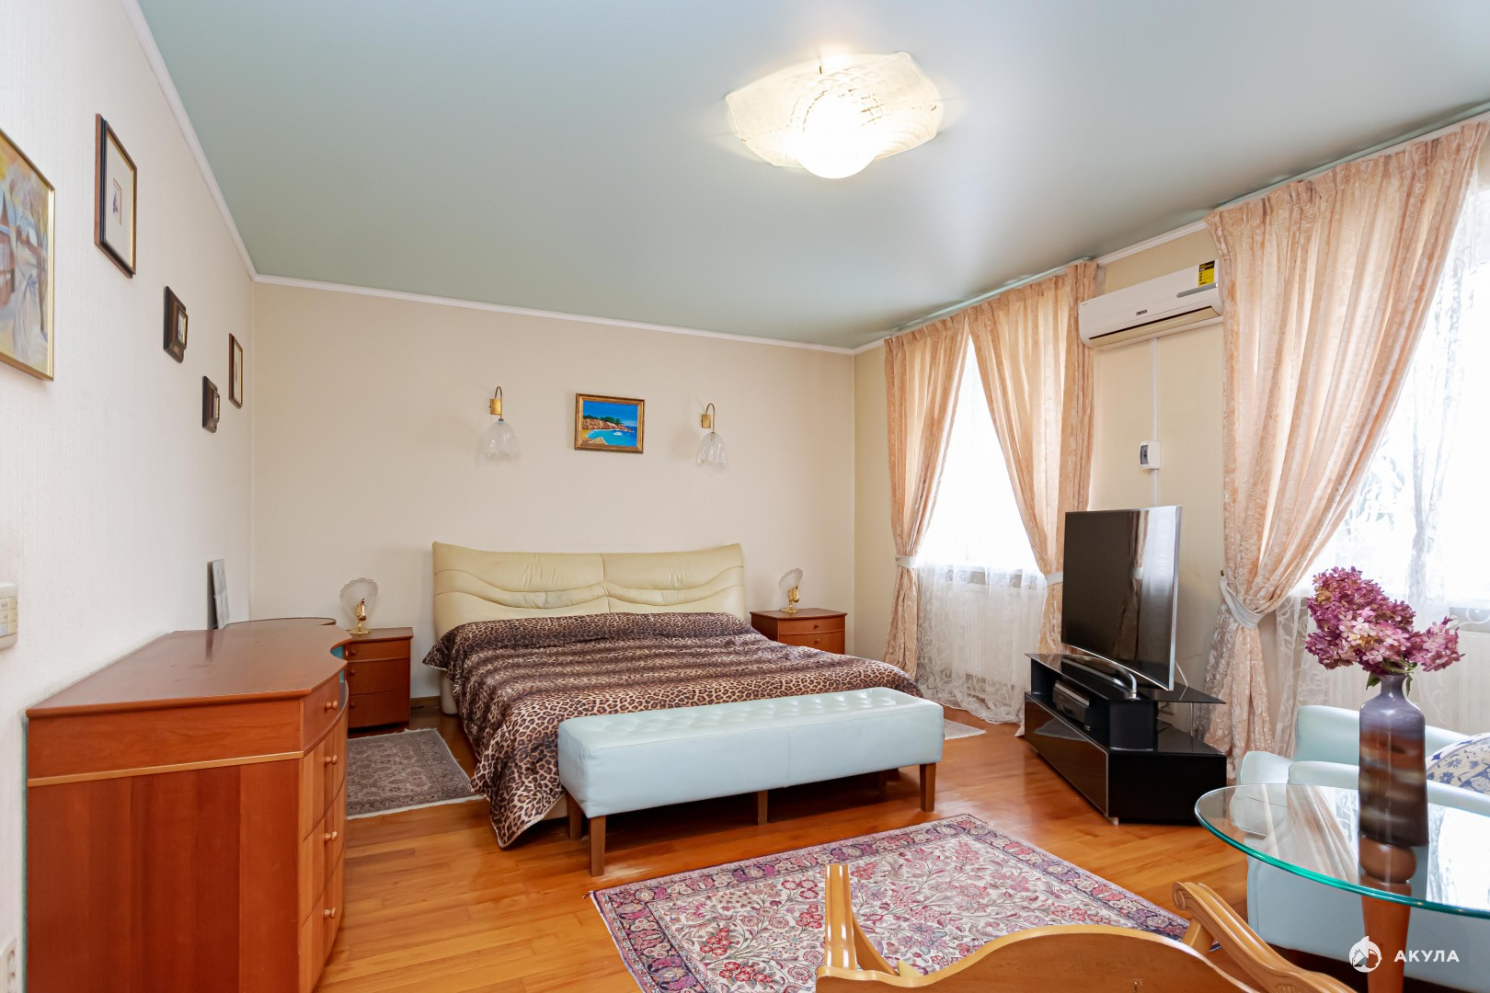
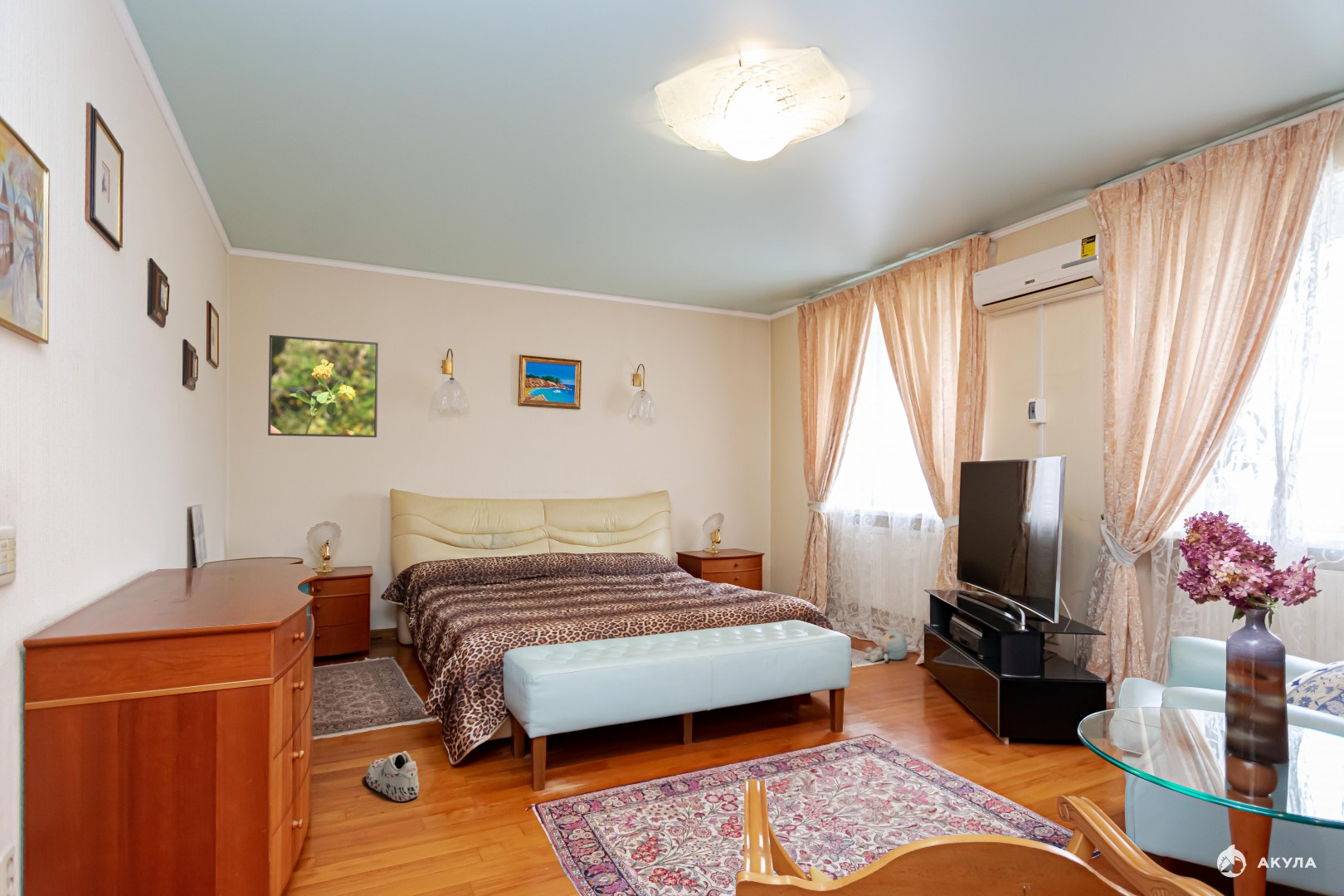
+ plush toy [863,630,908,663]
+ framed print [267,334,379,438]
+ shoe [365,750,420,802]
